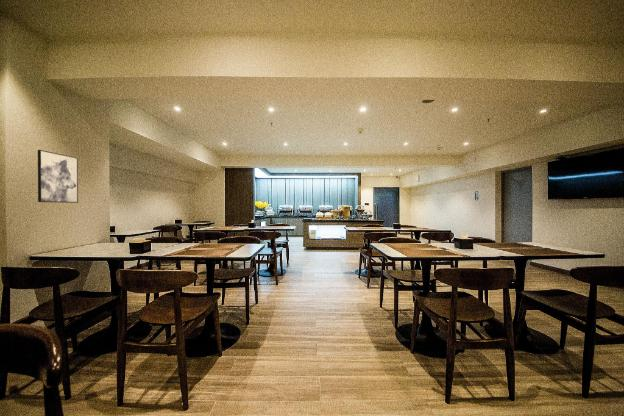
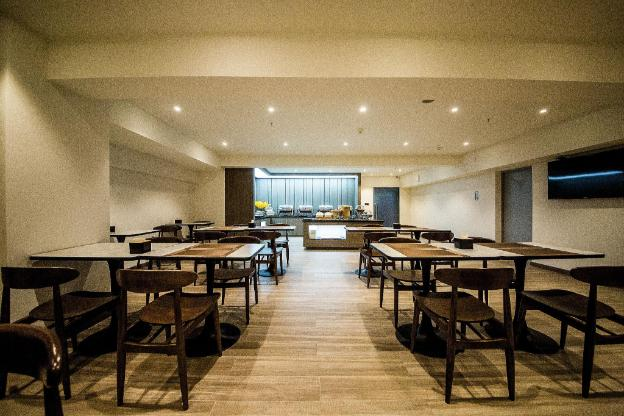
- wall art [37,149,79,204]
